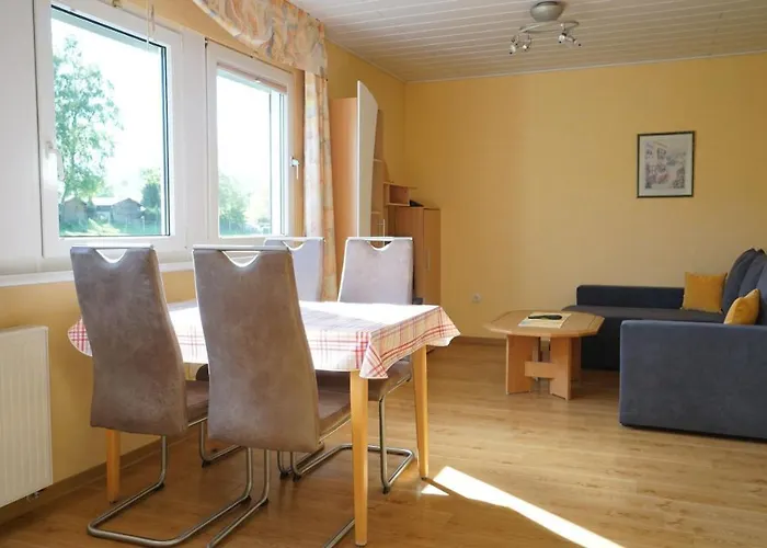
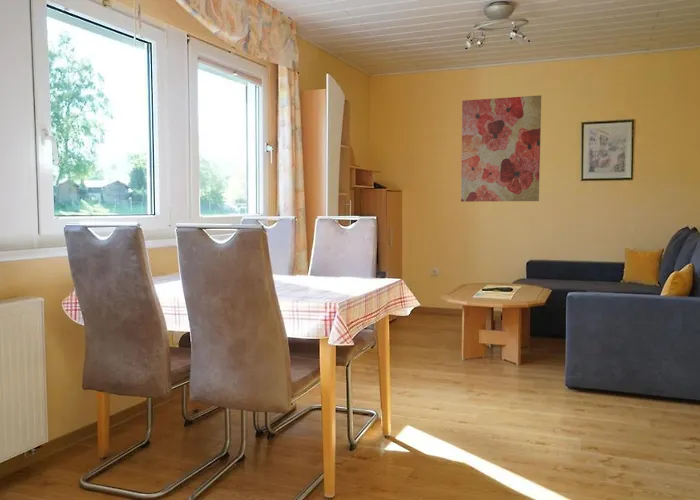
+ wall art [460,95,542,203]
